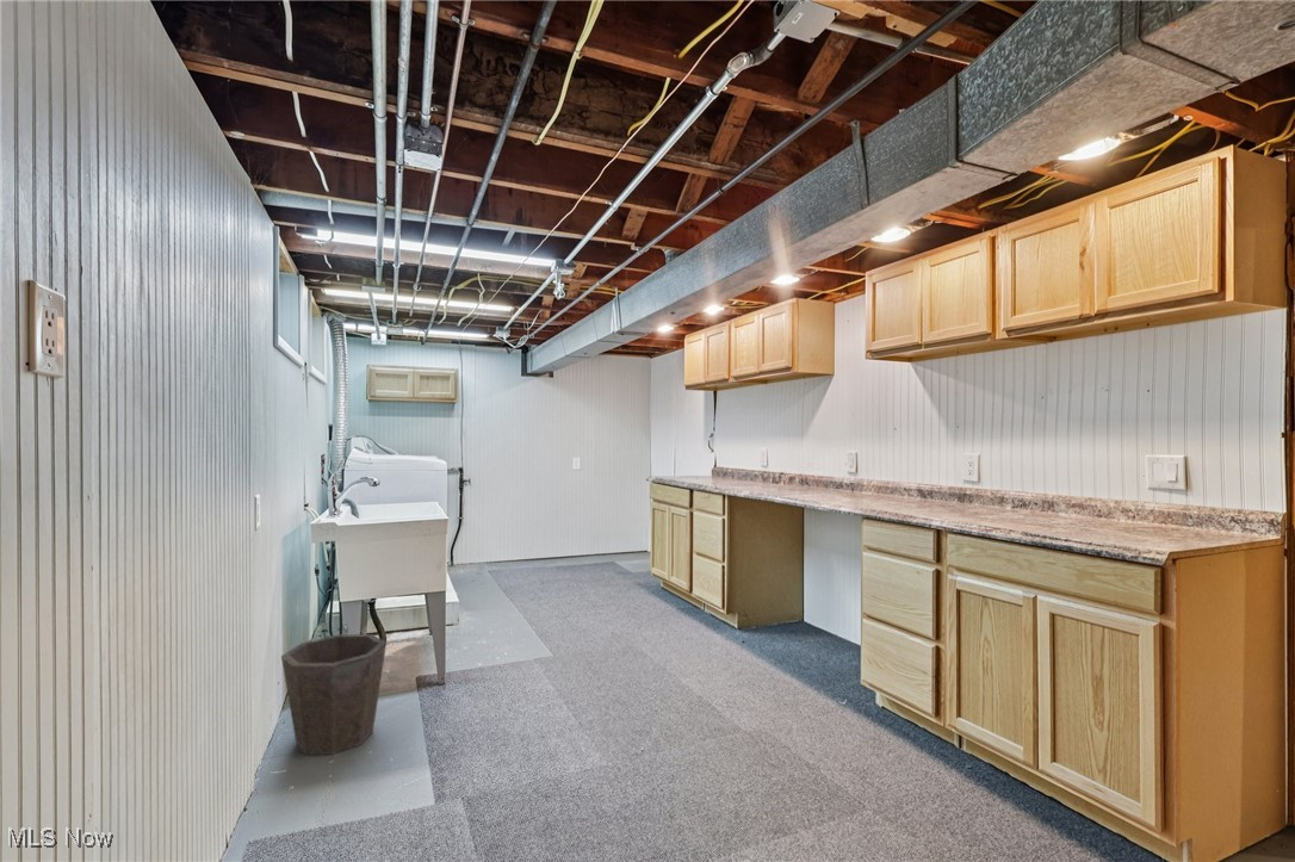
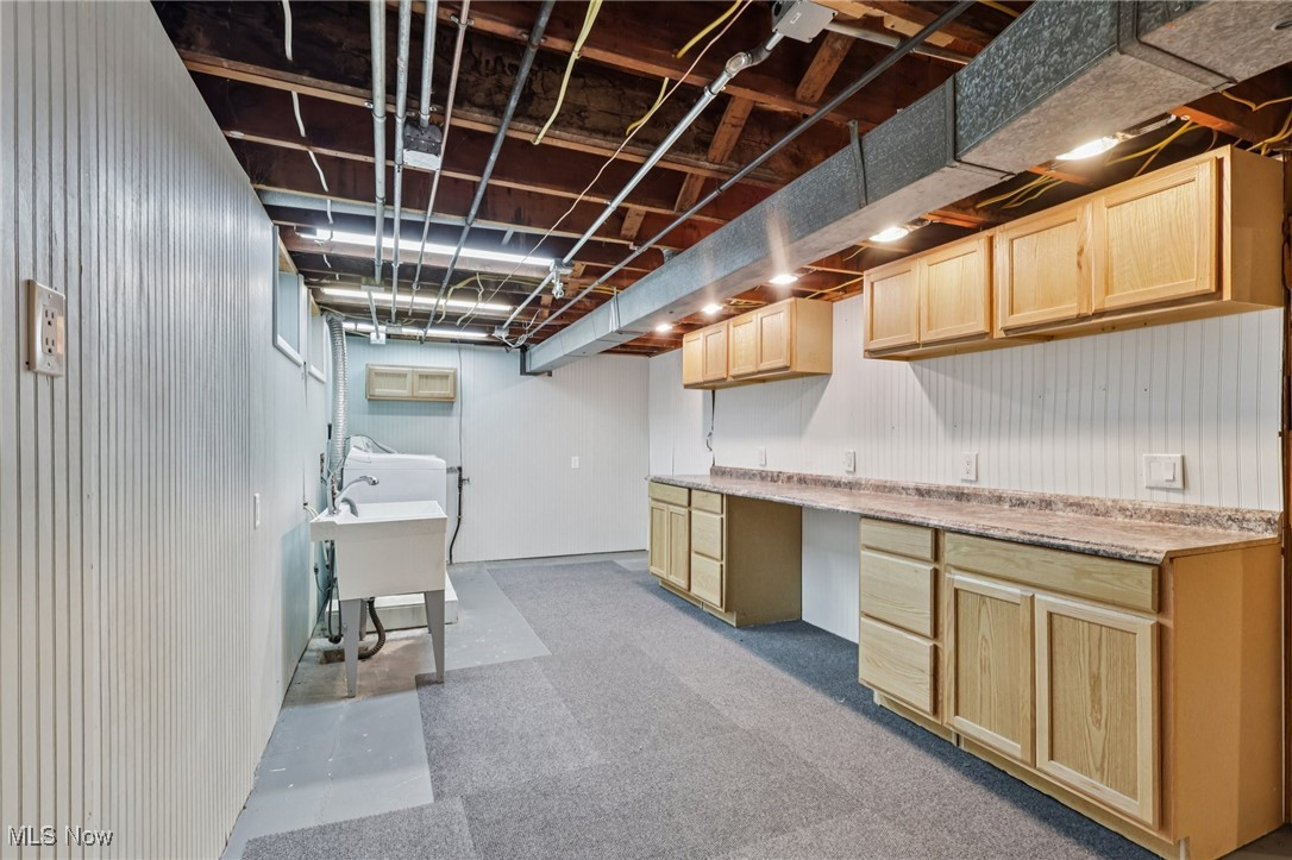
- waste bin [280,633,388,756]
